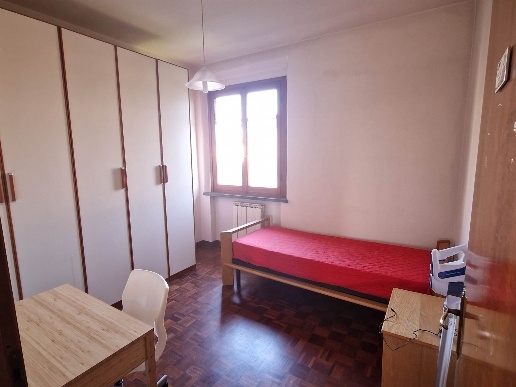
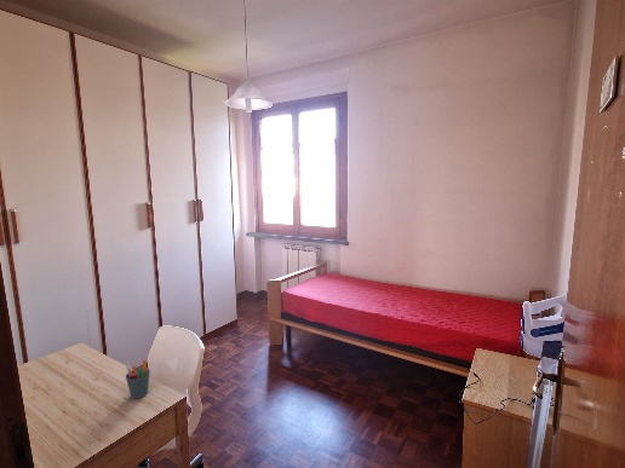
+ pen holder [124,359,151,400]
